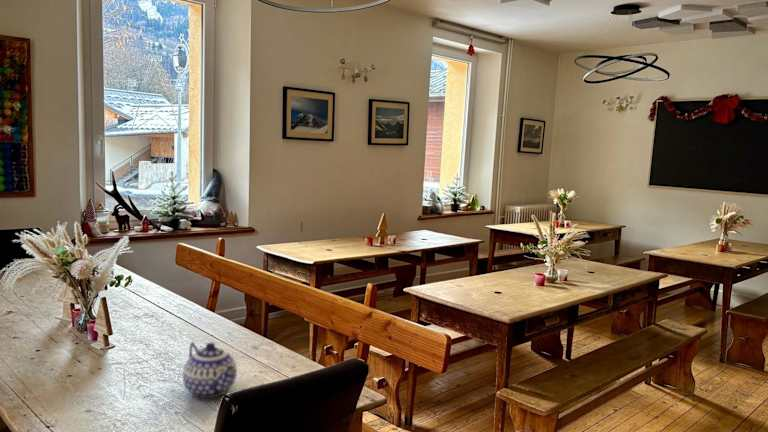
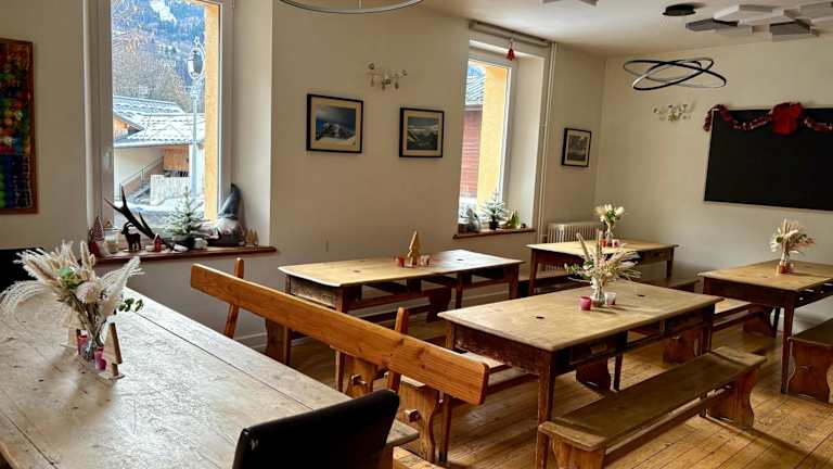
- teapot [182,341,238,399]
